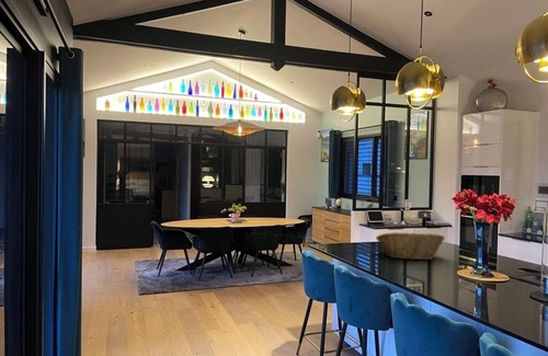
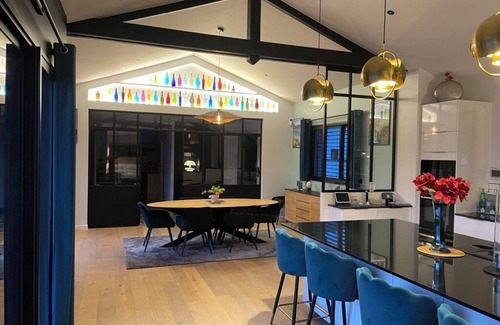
- fruit basket [375,231,445,261]
